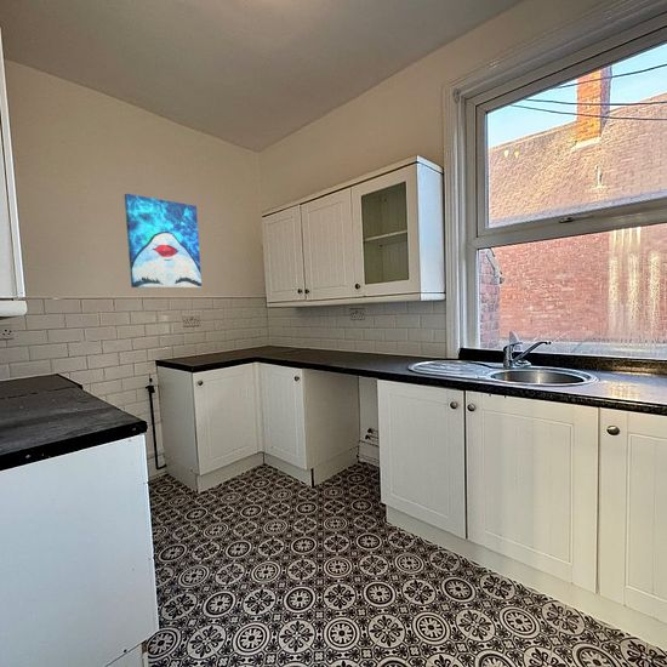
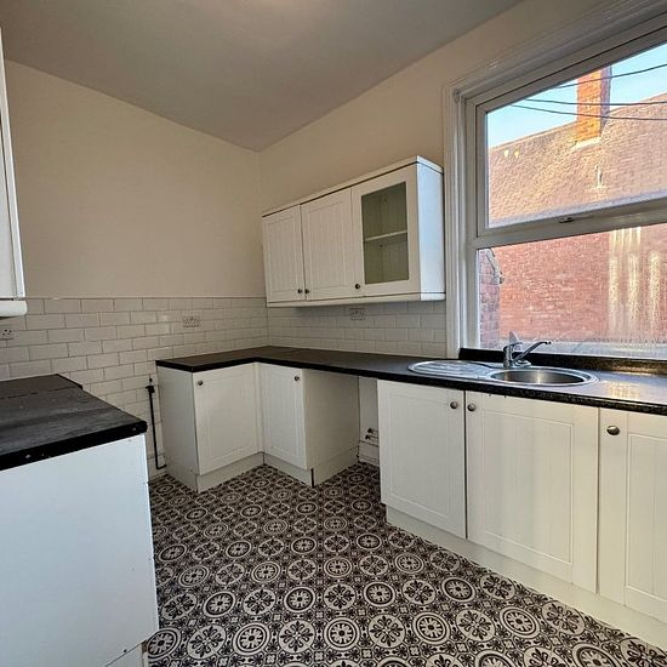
- wall art [124,193,203,289]
